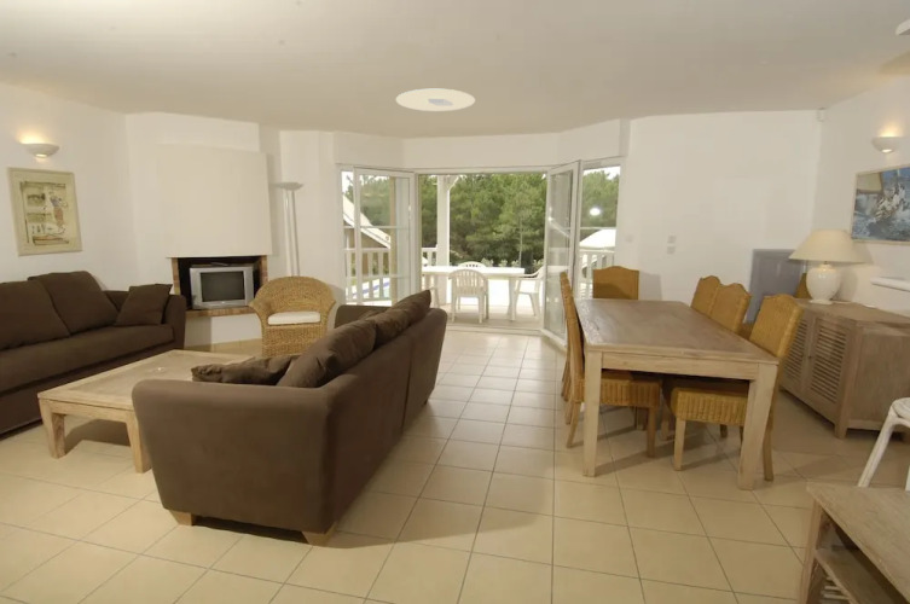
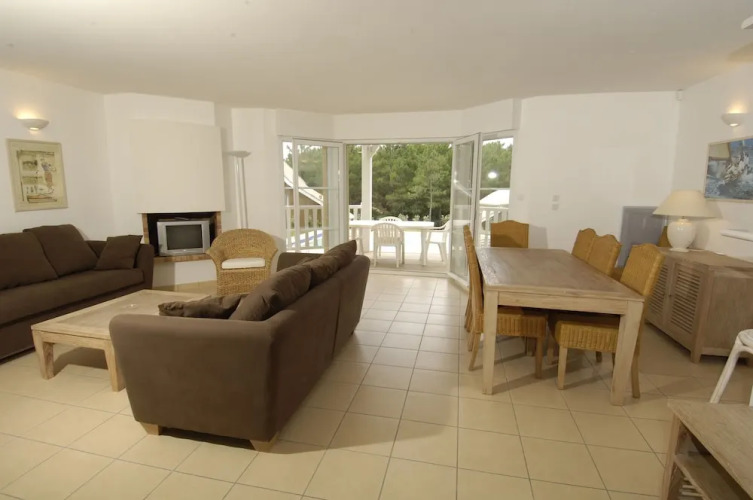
- ceiling light [395,88,476,112]
